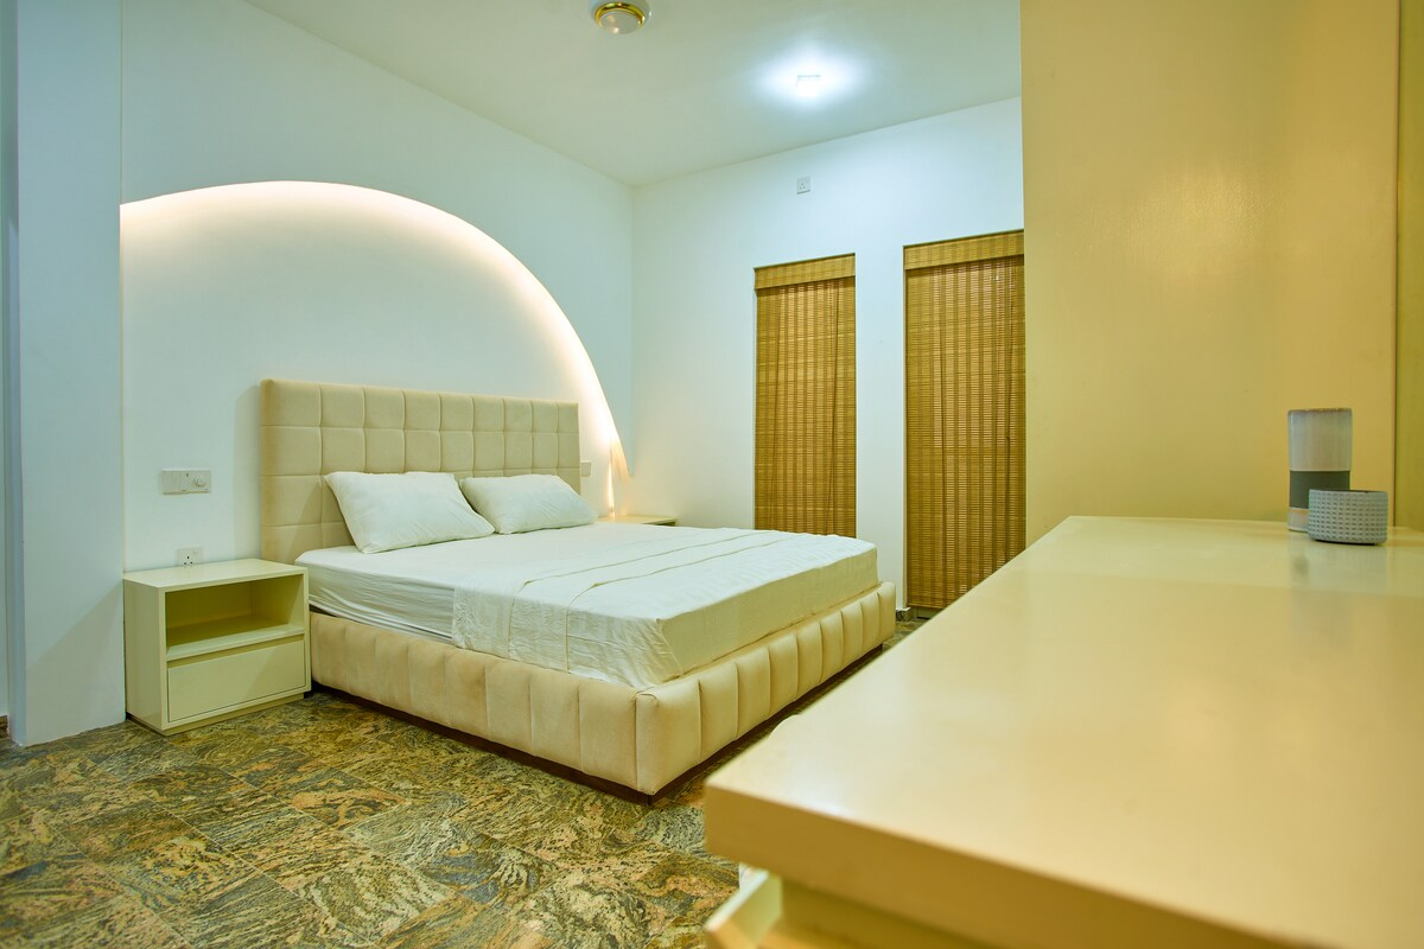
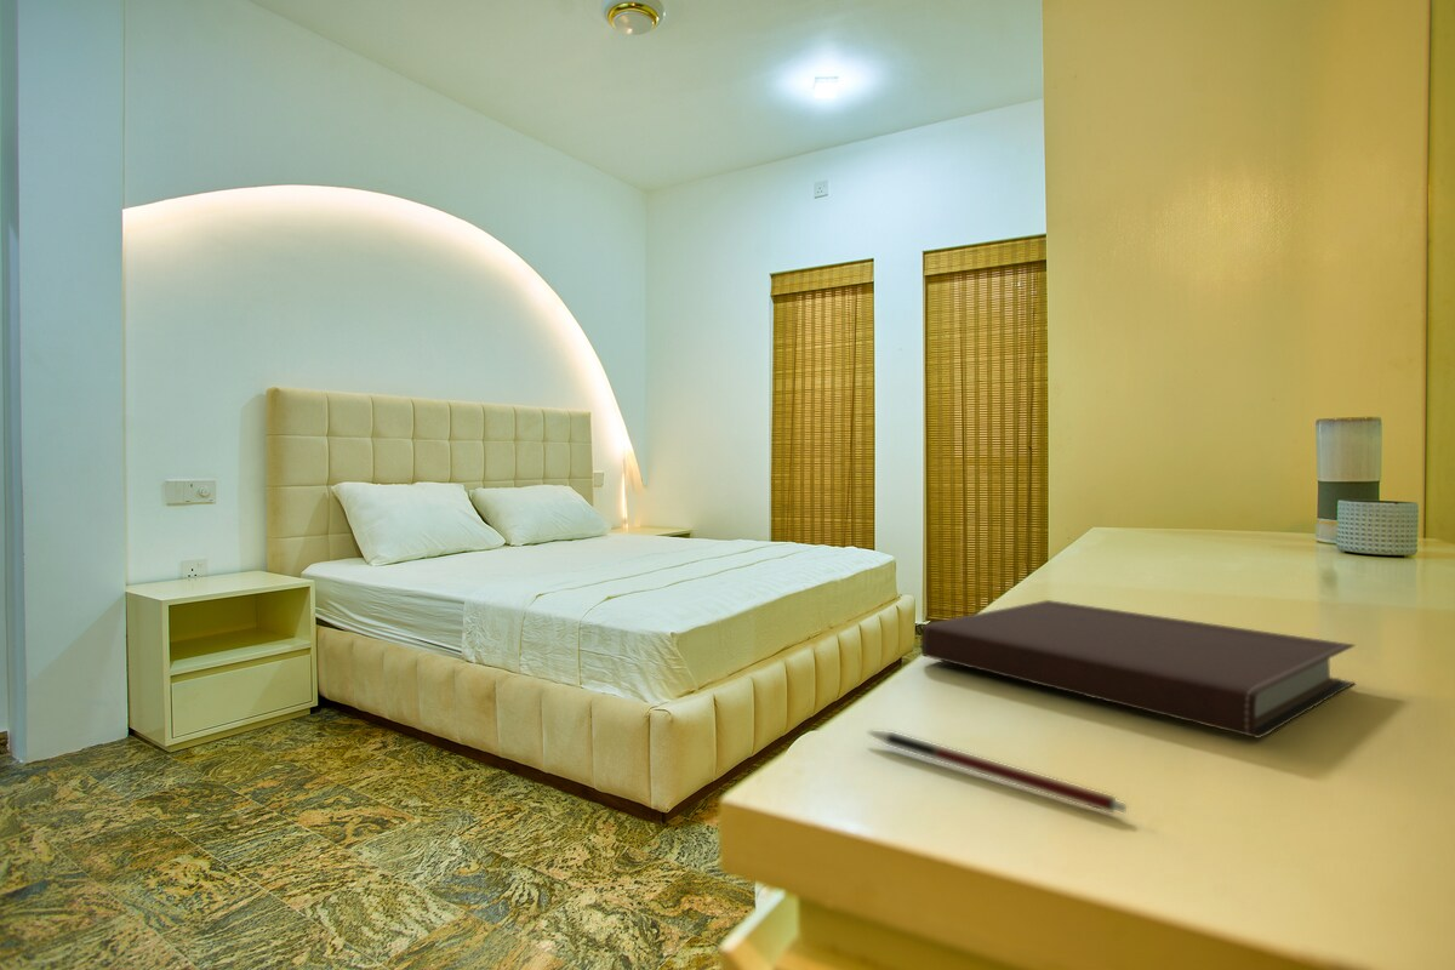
+ pen [866,730,1128,814]
+ notebook [920,599,1356,740]
